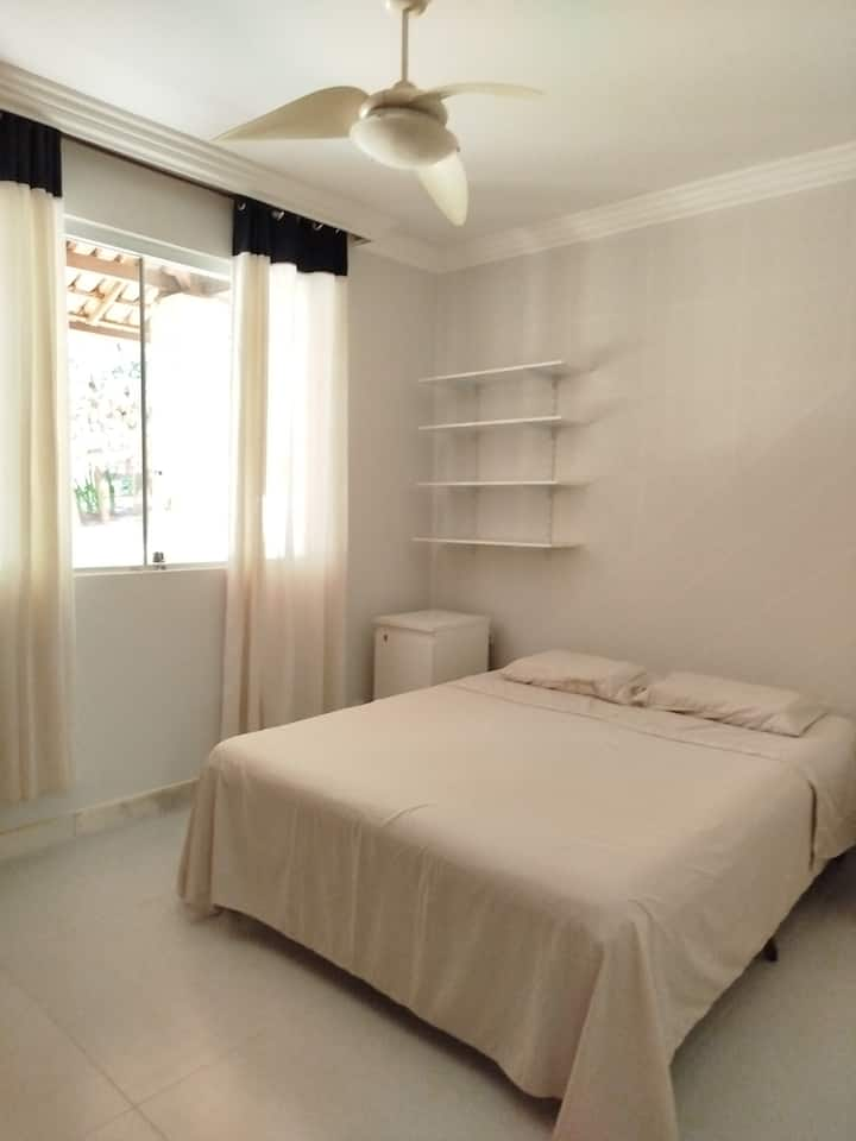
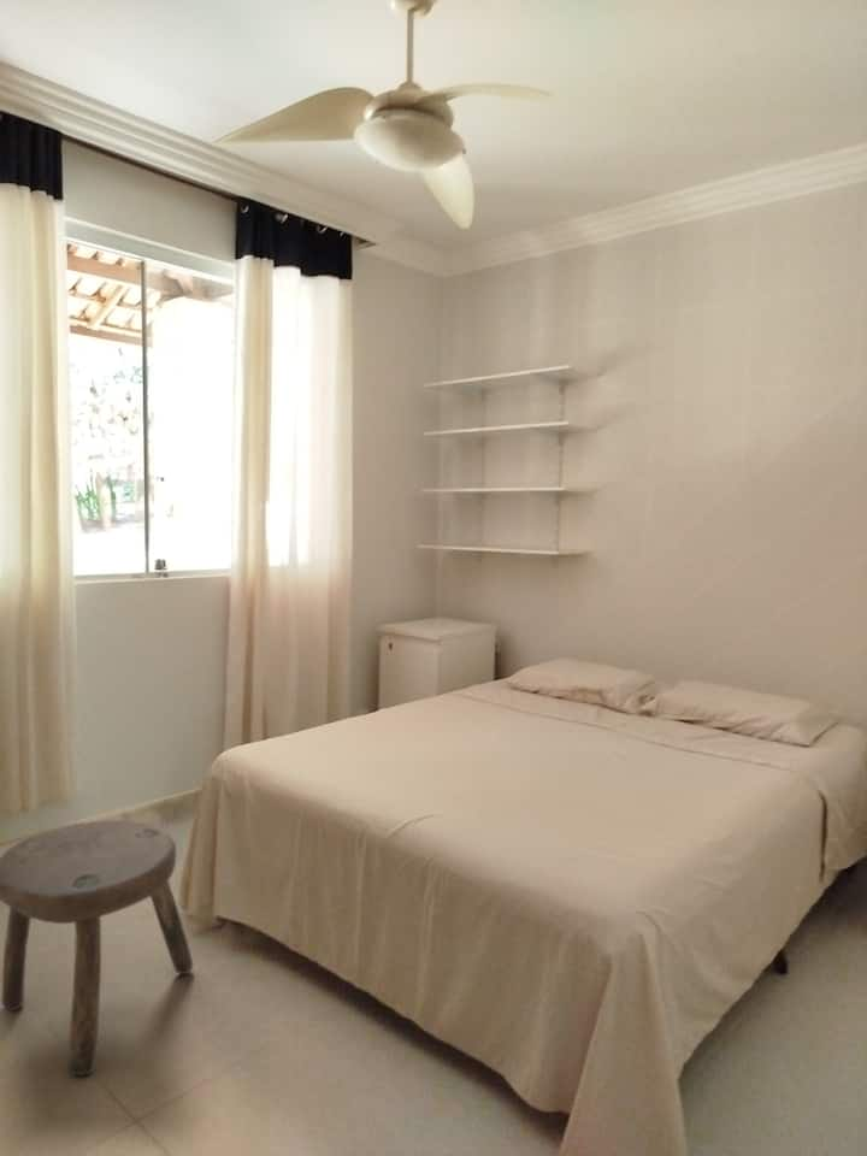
+ stool [0,819,194,1078]
